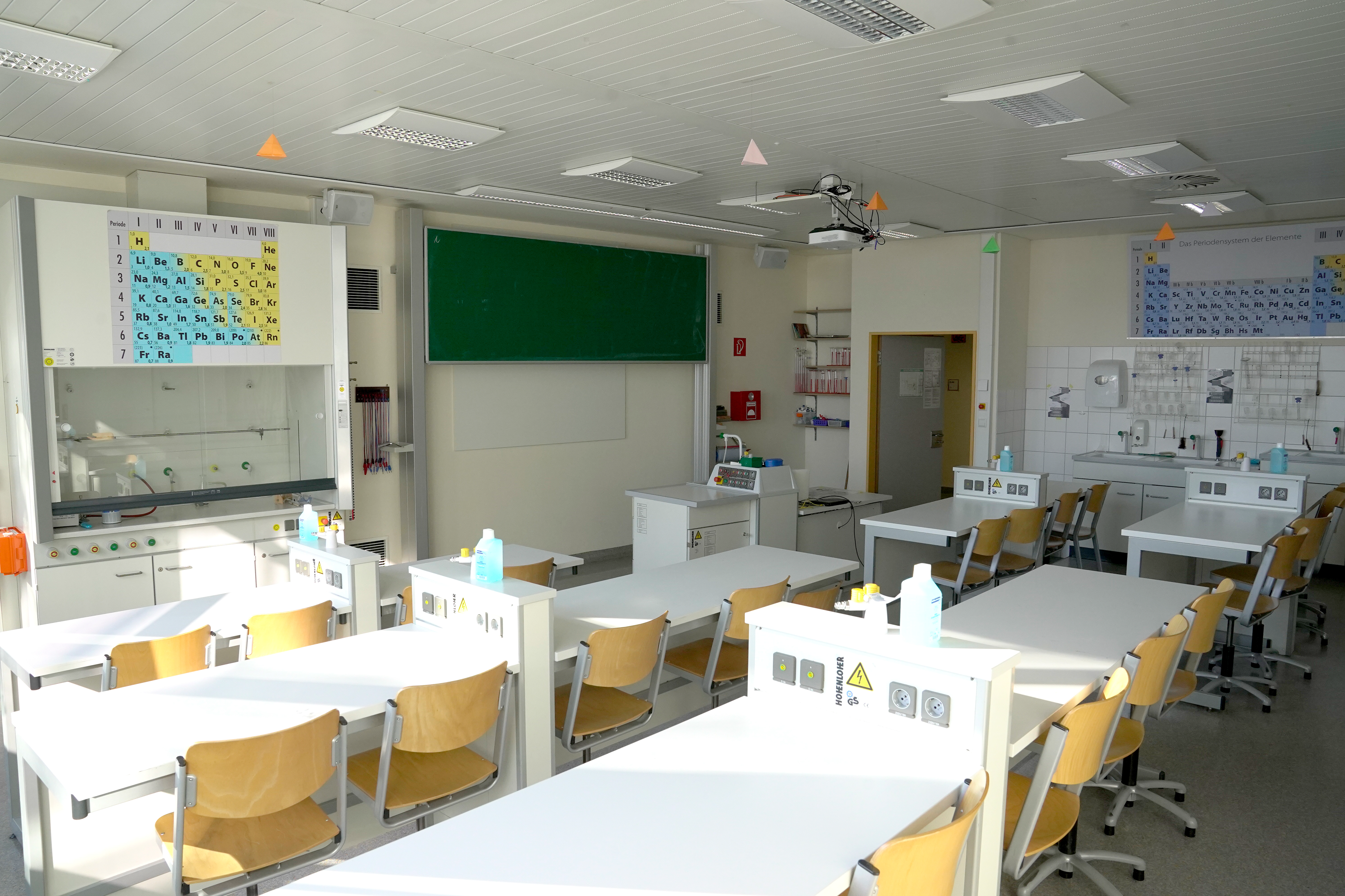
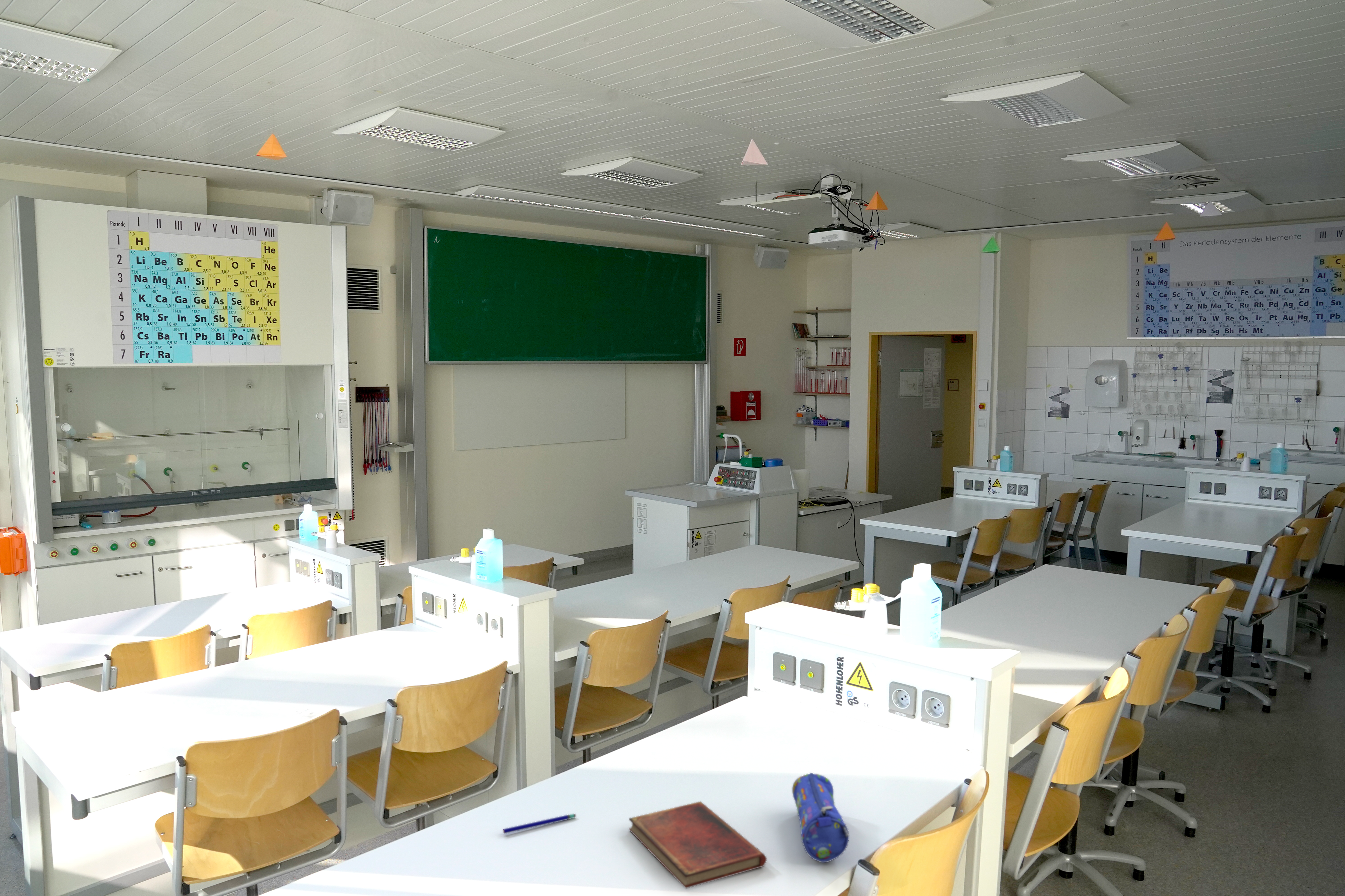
+ pen [503,813,576,834]
+ diary [628,801,767,889]
+ pencil case [792,772,850,863]
